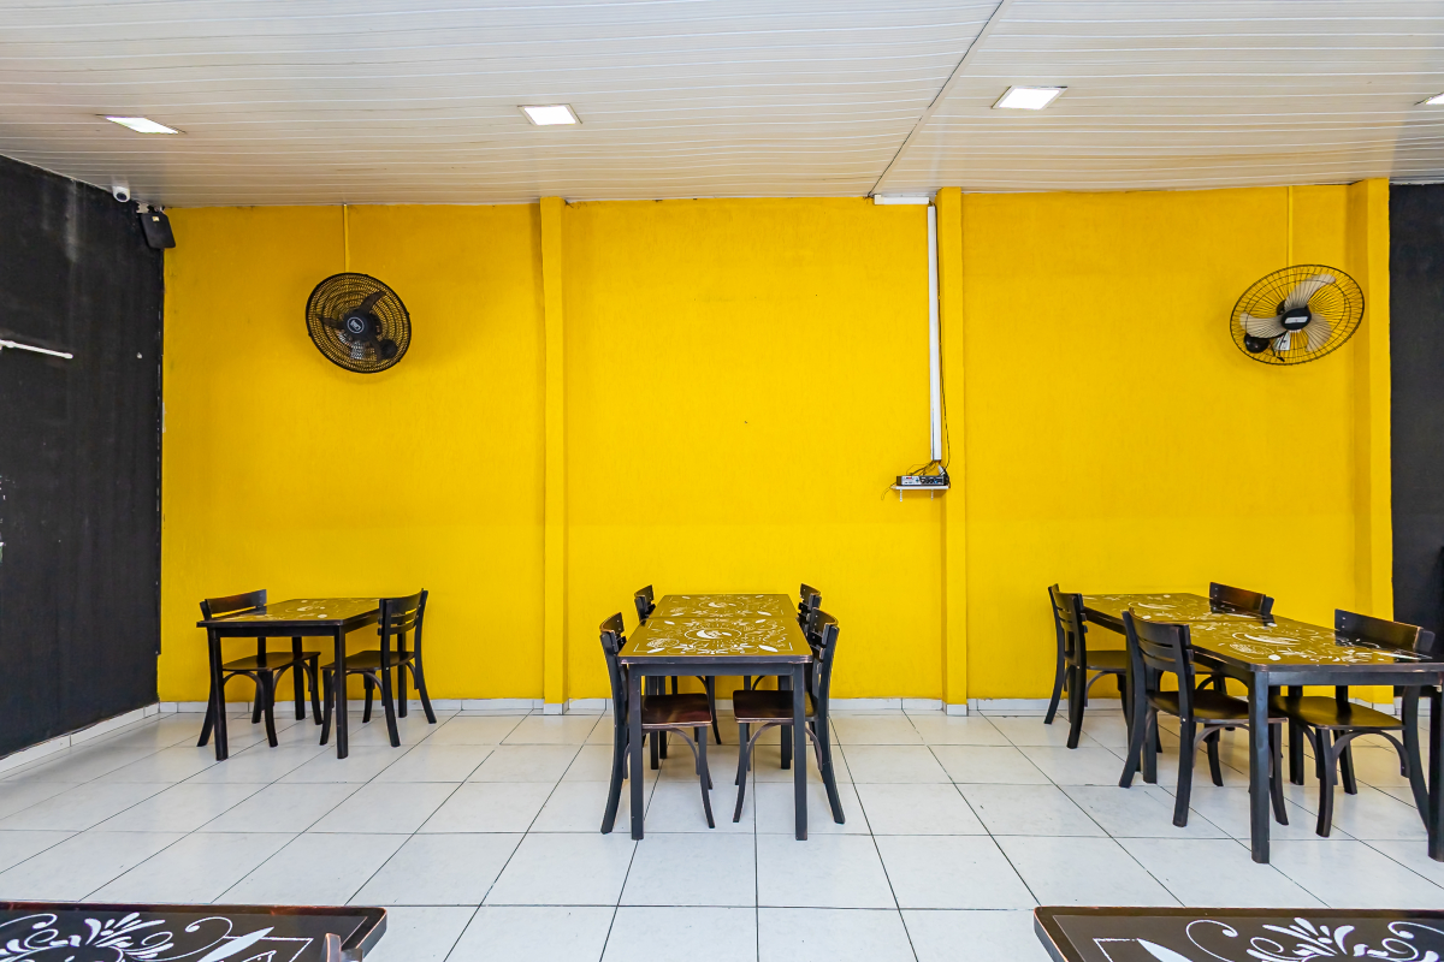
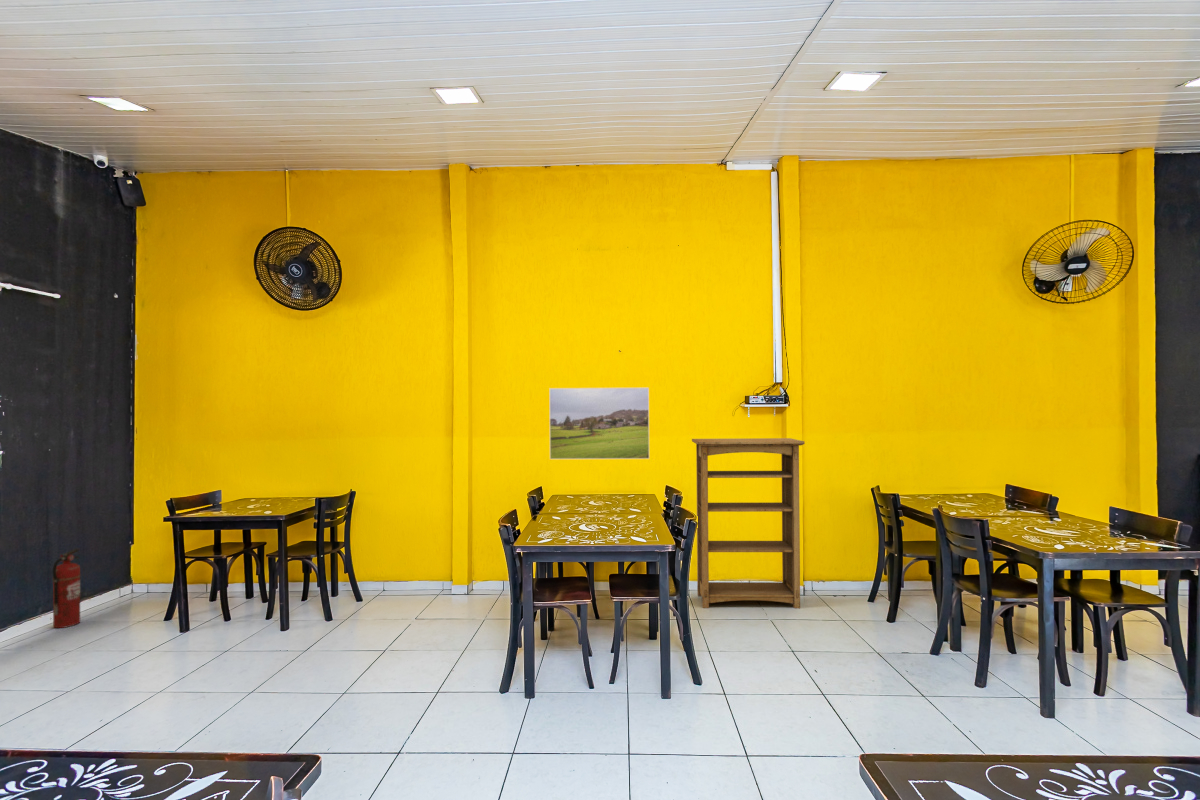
+ bookshelf [691,437,806,609]
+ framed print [549,387,650,460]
+ fire extinguisher [52,548,82,629]
